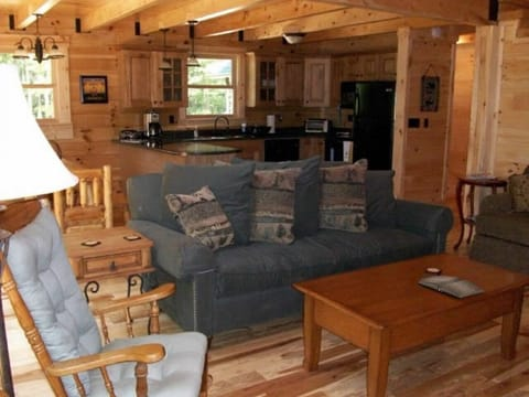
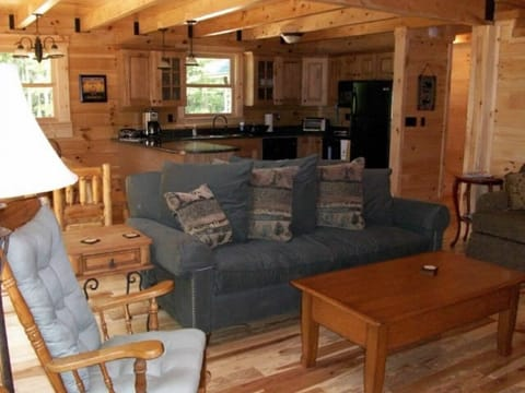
- hardback book [417,275,486,299]
